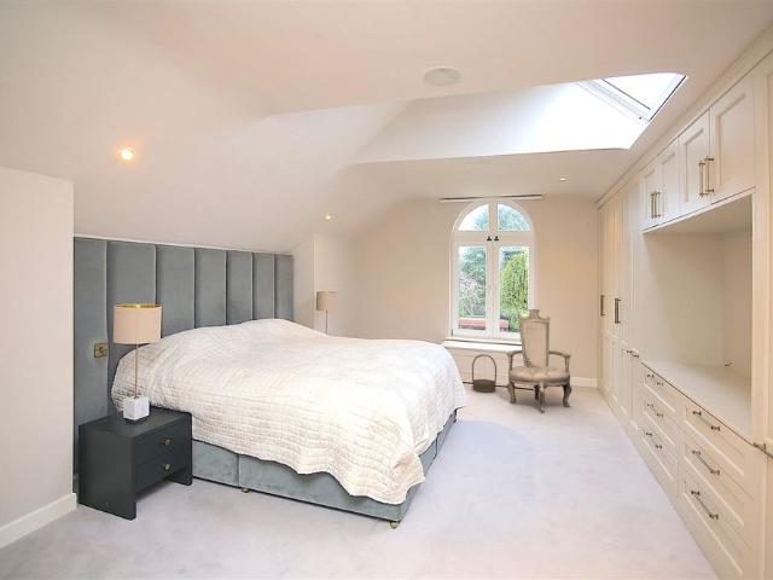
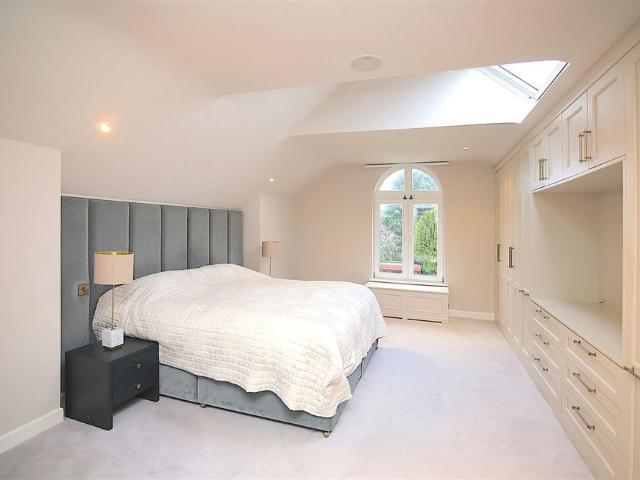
- basket [471,353,498,393]
- armchair [506,308,573,413]
